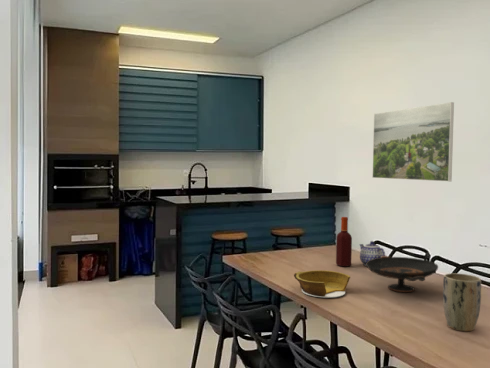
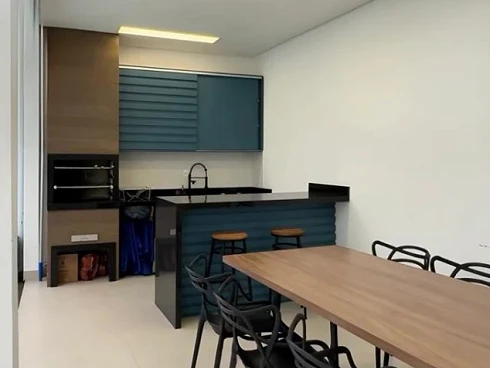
- decorative bowl [366,255,439,293]
- teapot [358,240,386,267]
- plant pot [442,272,482,332]
- bowl [293,269,351,299]
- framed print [371,101,455,182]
- bottle [335,216,353,268]
